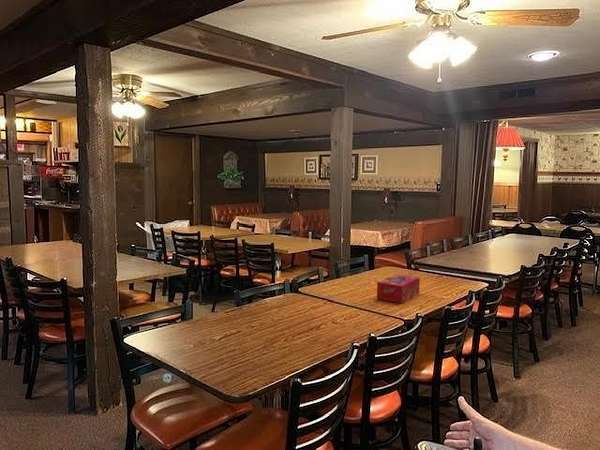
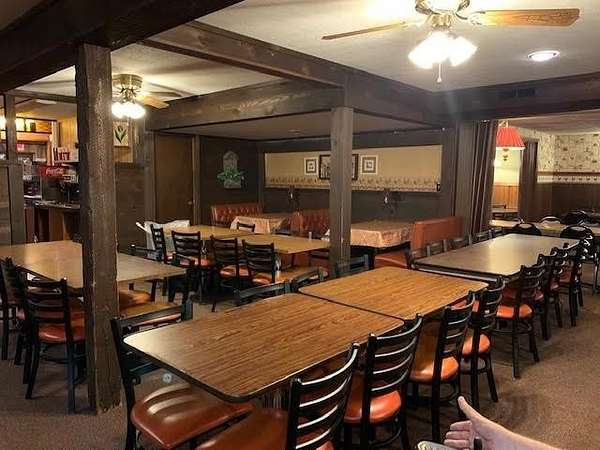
- tissue box [376,273,421,304]
